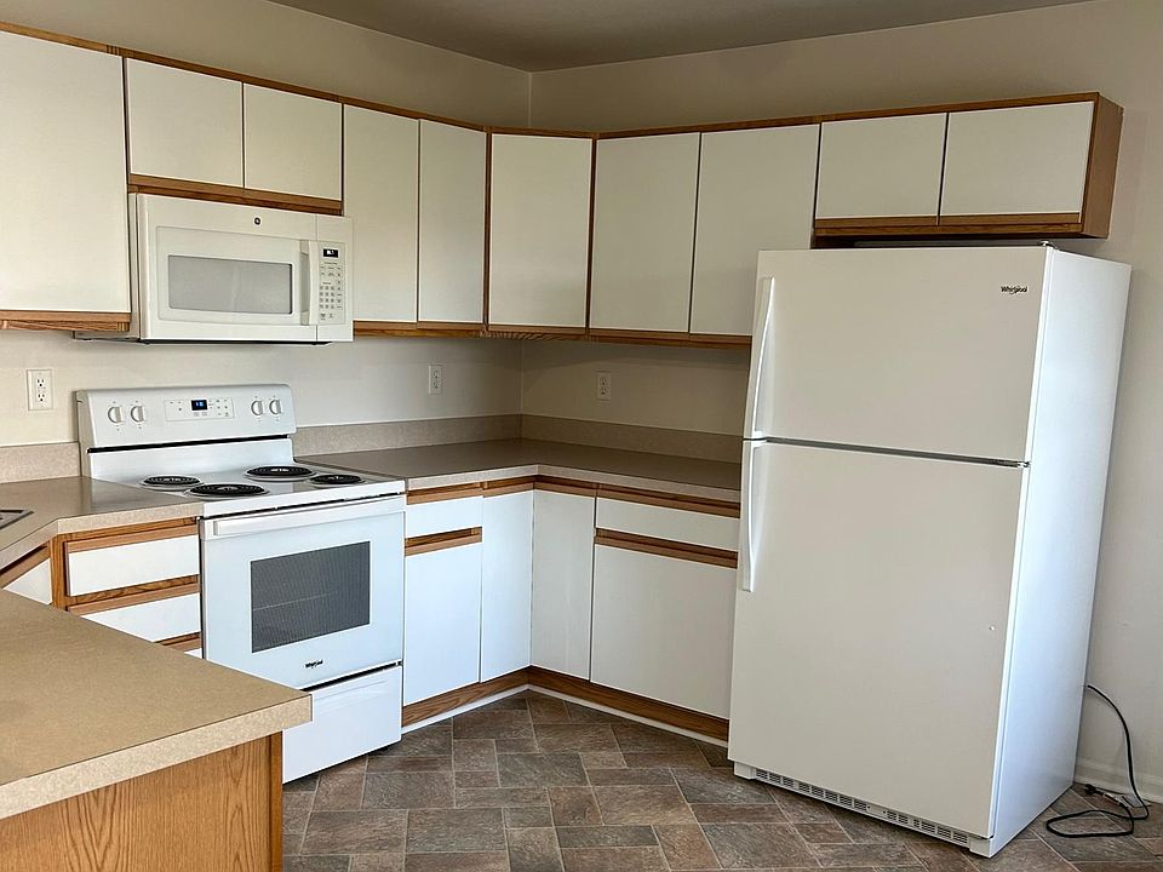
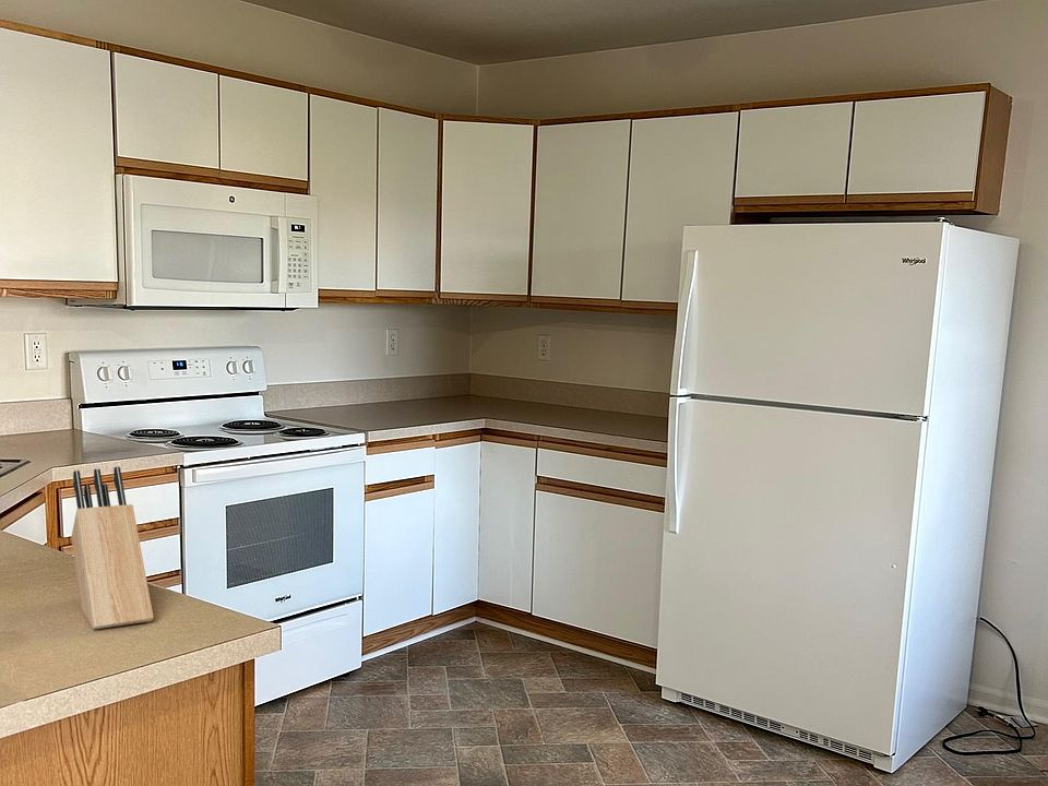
+ knife block [70,466,155,630]
